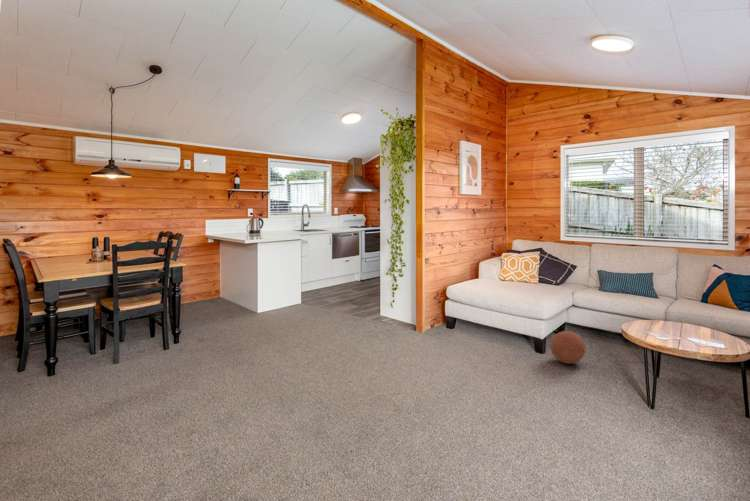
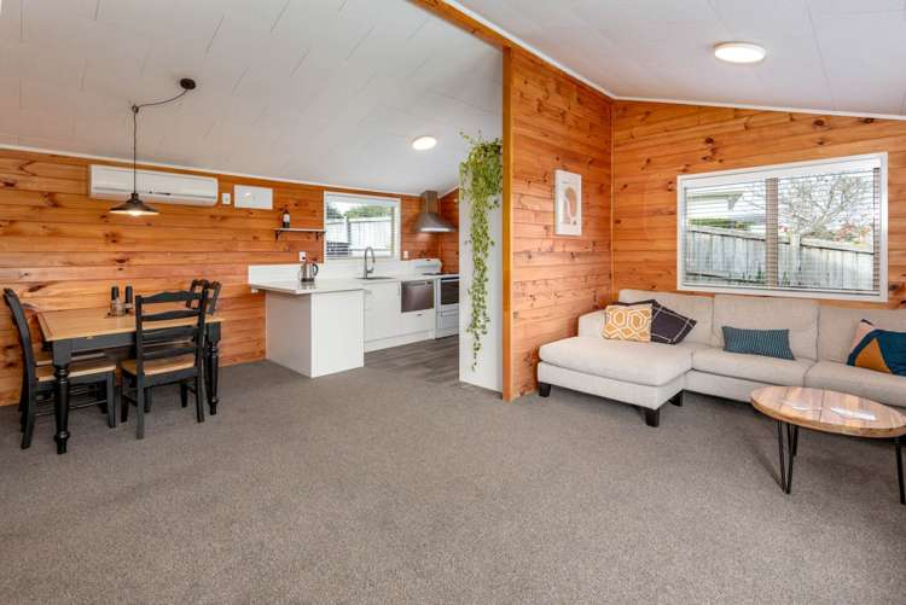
- ball [549,330,587,365]
